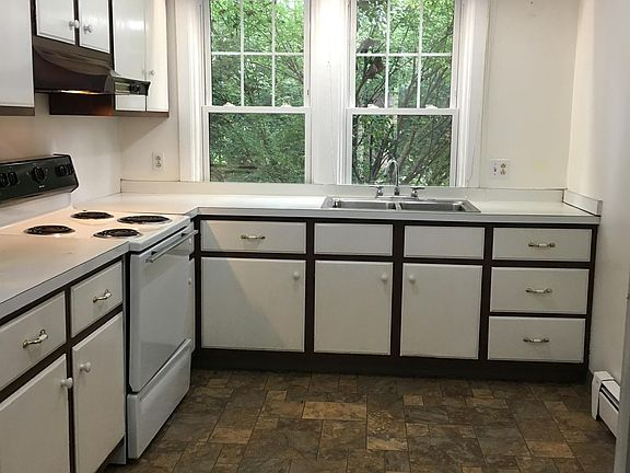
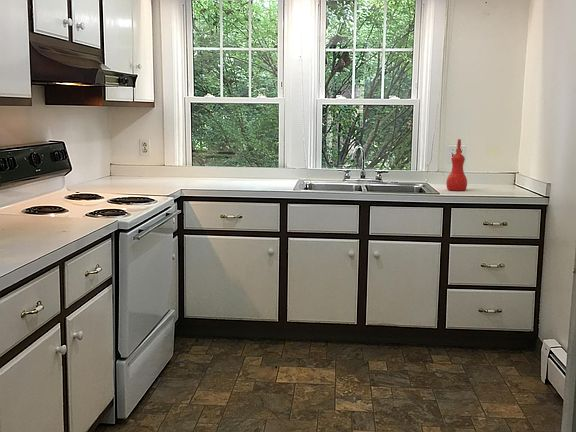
+ spray bottle [445,138,468,192]
